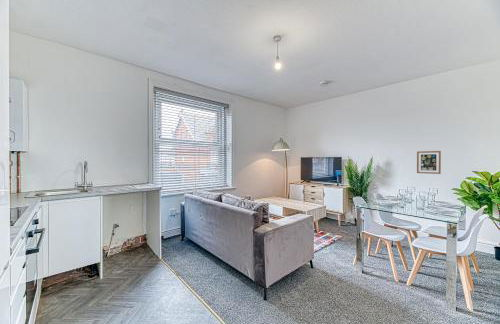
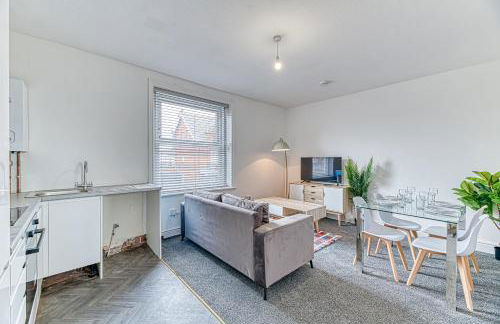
- wall art [416,150,442,175]
